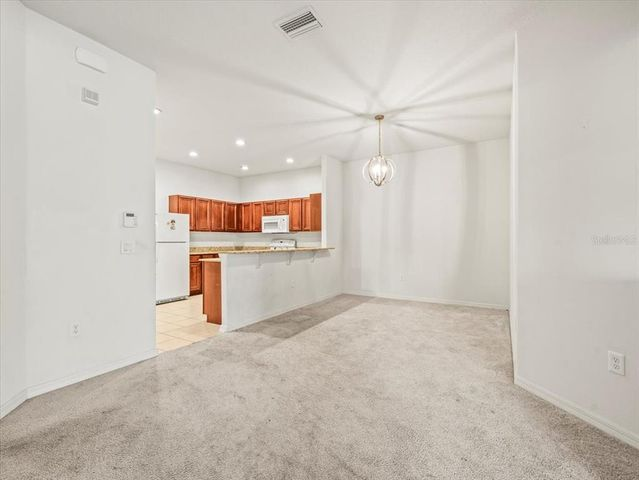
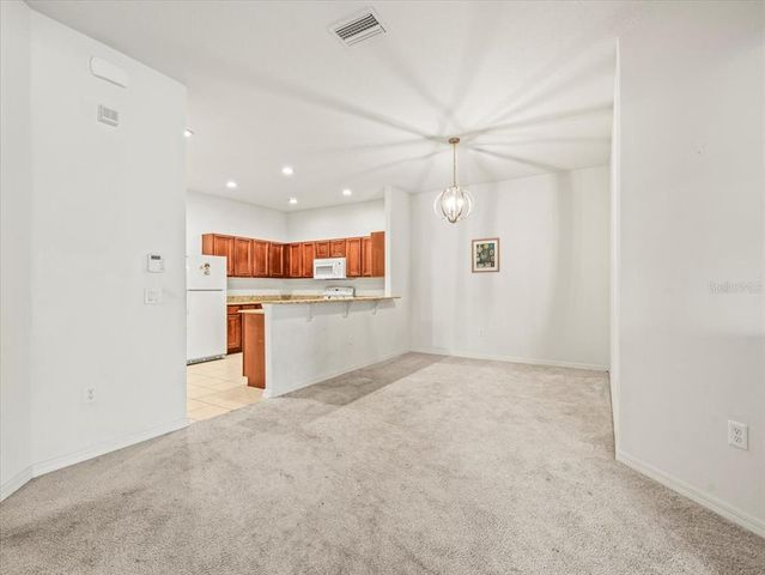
+ wall art [470,236,500,274]
